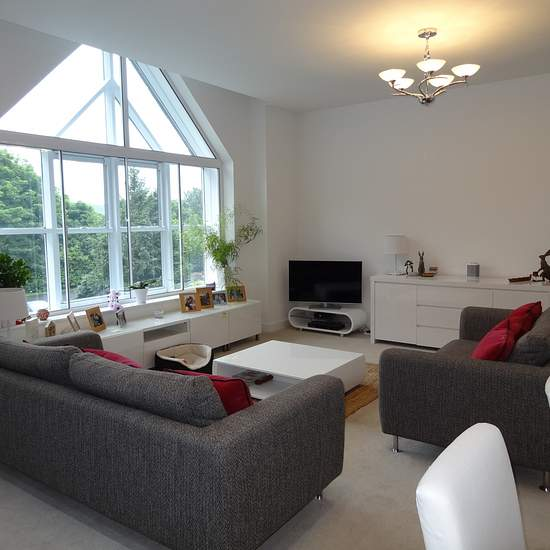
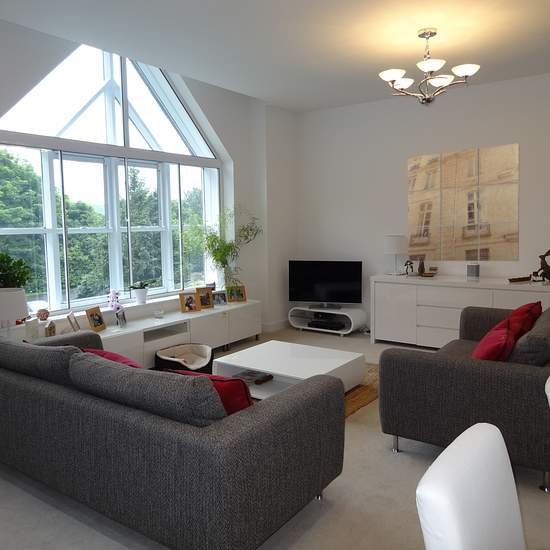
+ wall art [407,142,520,262]
